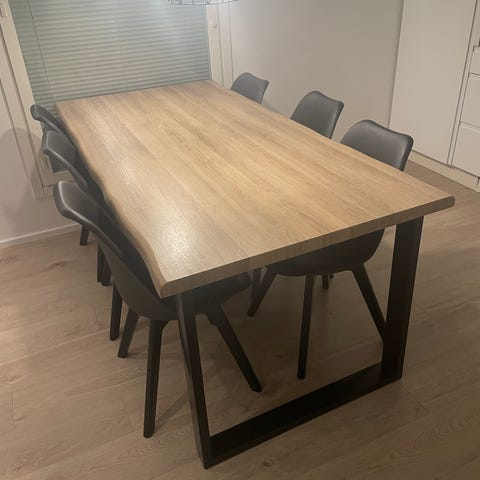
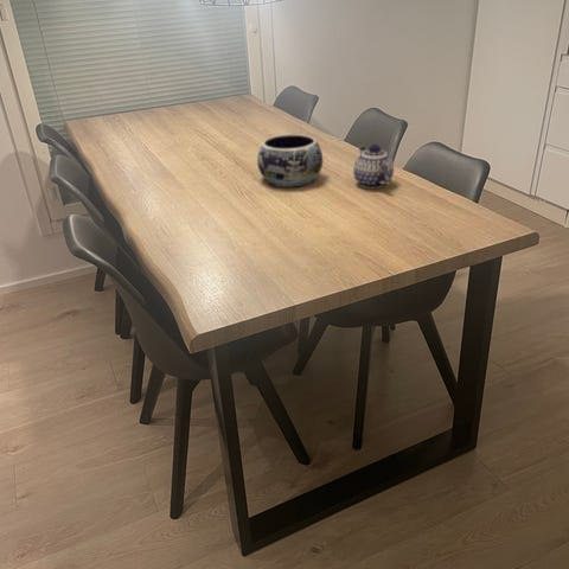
+ decorative bowl [256,133,324,188]
+ teapot [352,143,395,190]
